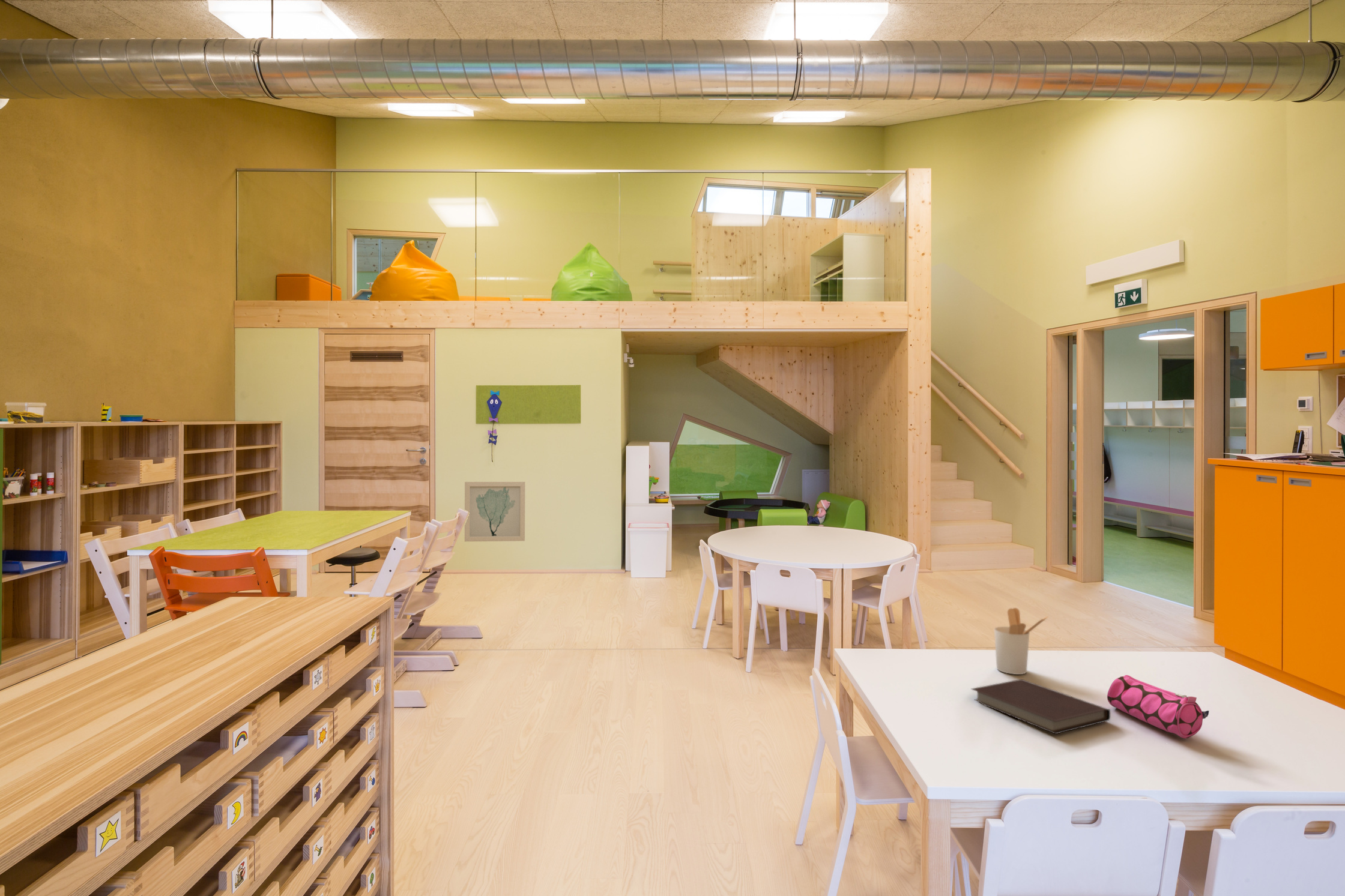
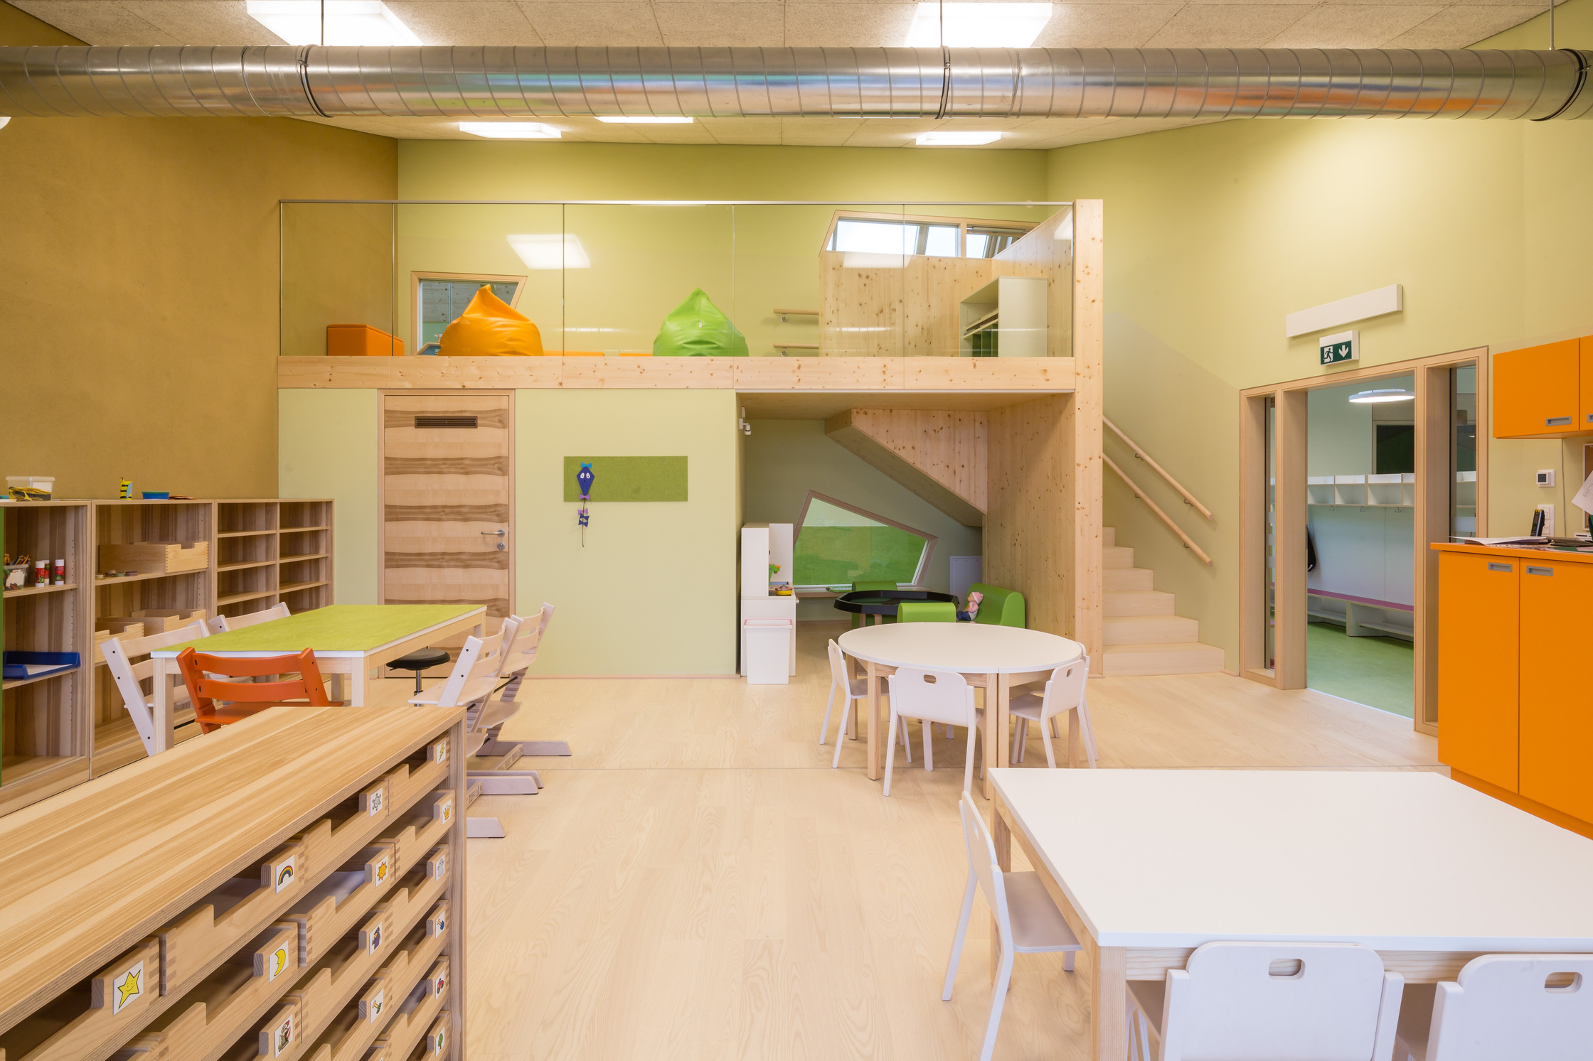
- pencil case [1107,675,1209,739]
- wall art [464,481,525,542]
- notebook [970,679,1111,735]
- utensil holder [994,607,1048,675]
